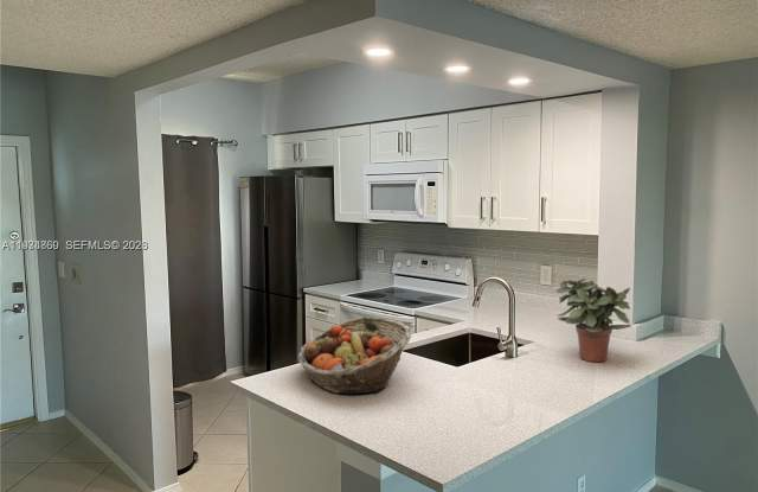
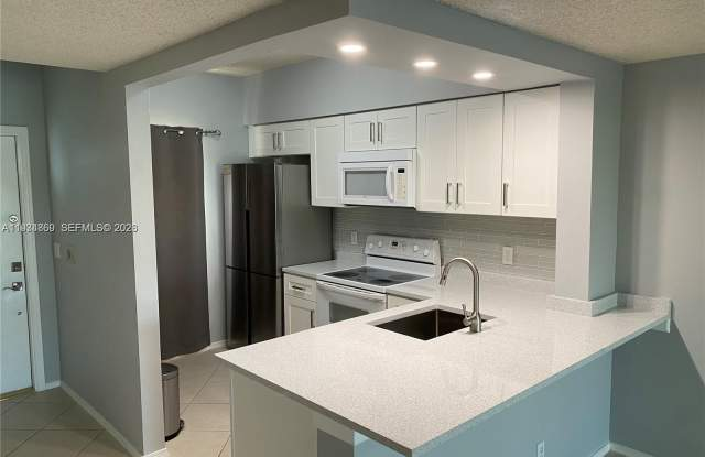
- fruit basket [296,315,412,395]
- potted plant [555,277,632,363]
